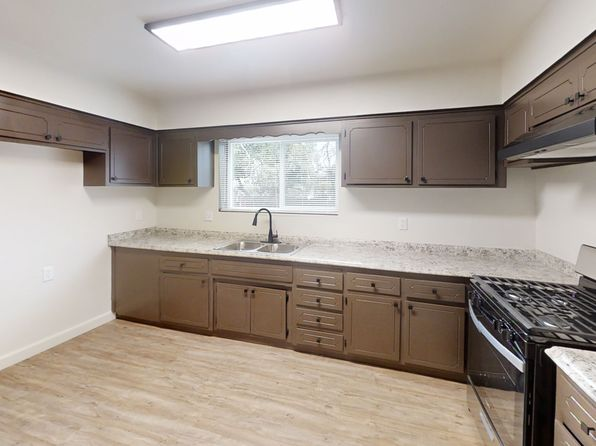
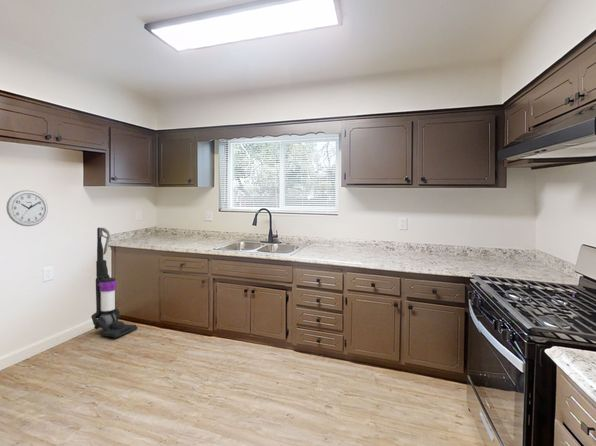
+ wall clock [5,189,49,227]
+ vacuum cleaner [91,227,139,339]
